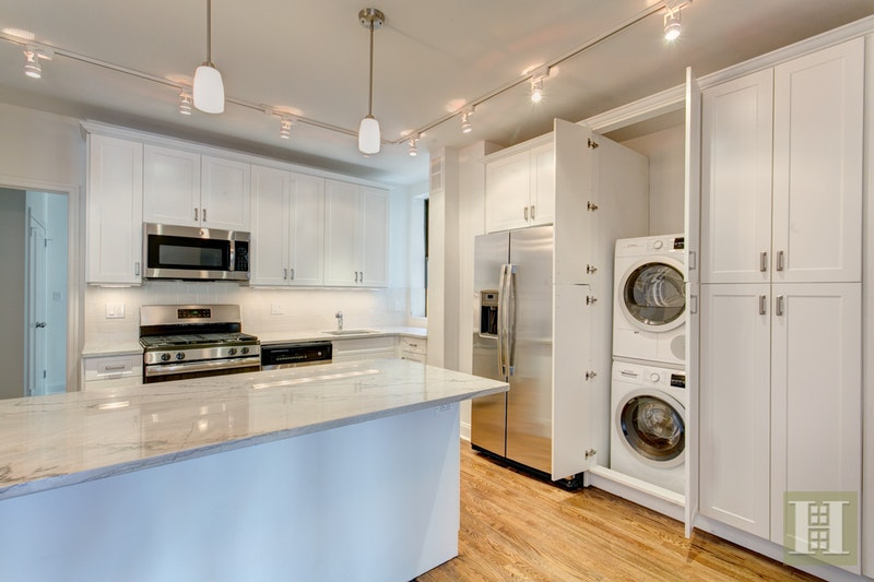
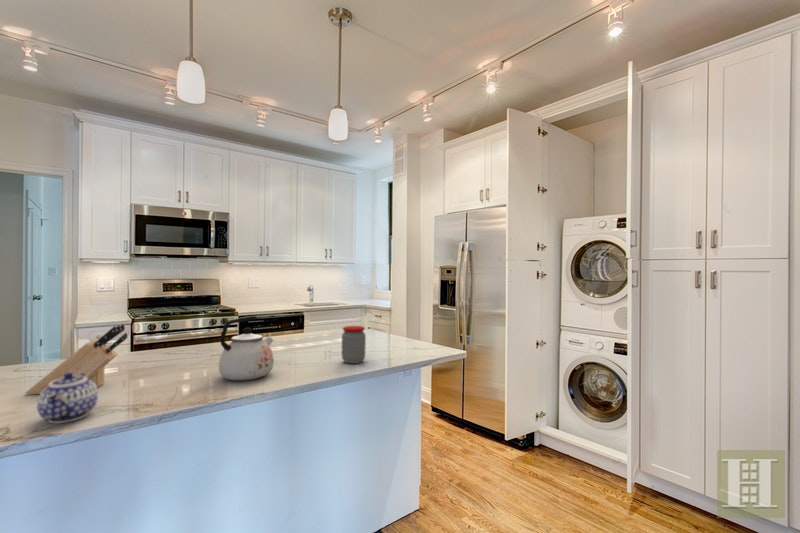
+ knife block [24,323,129,396]
+ jar [341,325,367,365]
+ teapot [36,372,99,424]
+ kettle [218,315,275,381]
